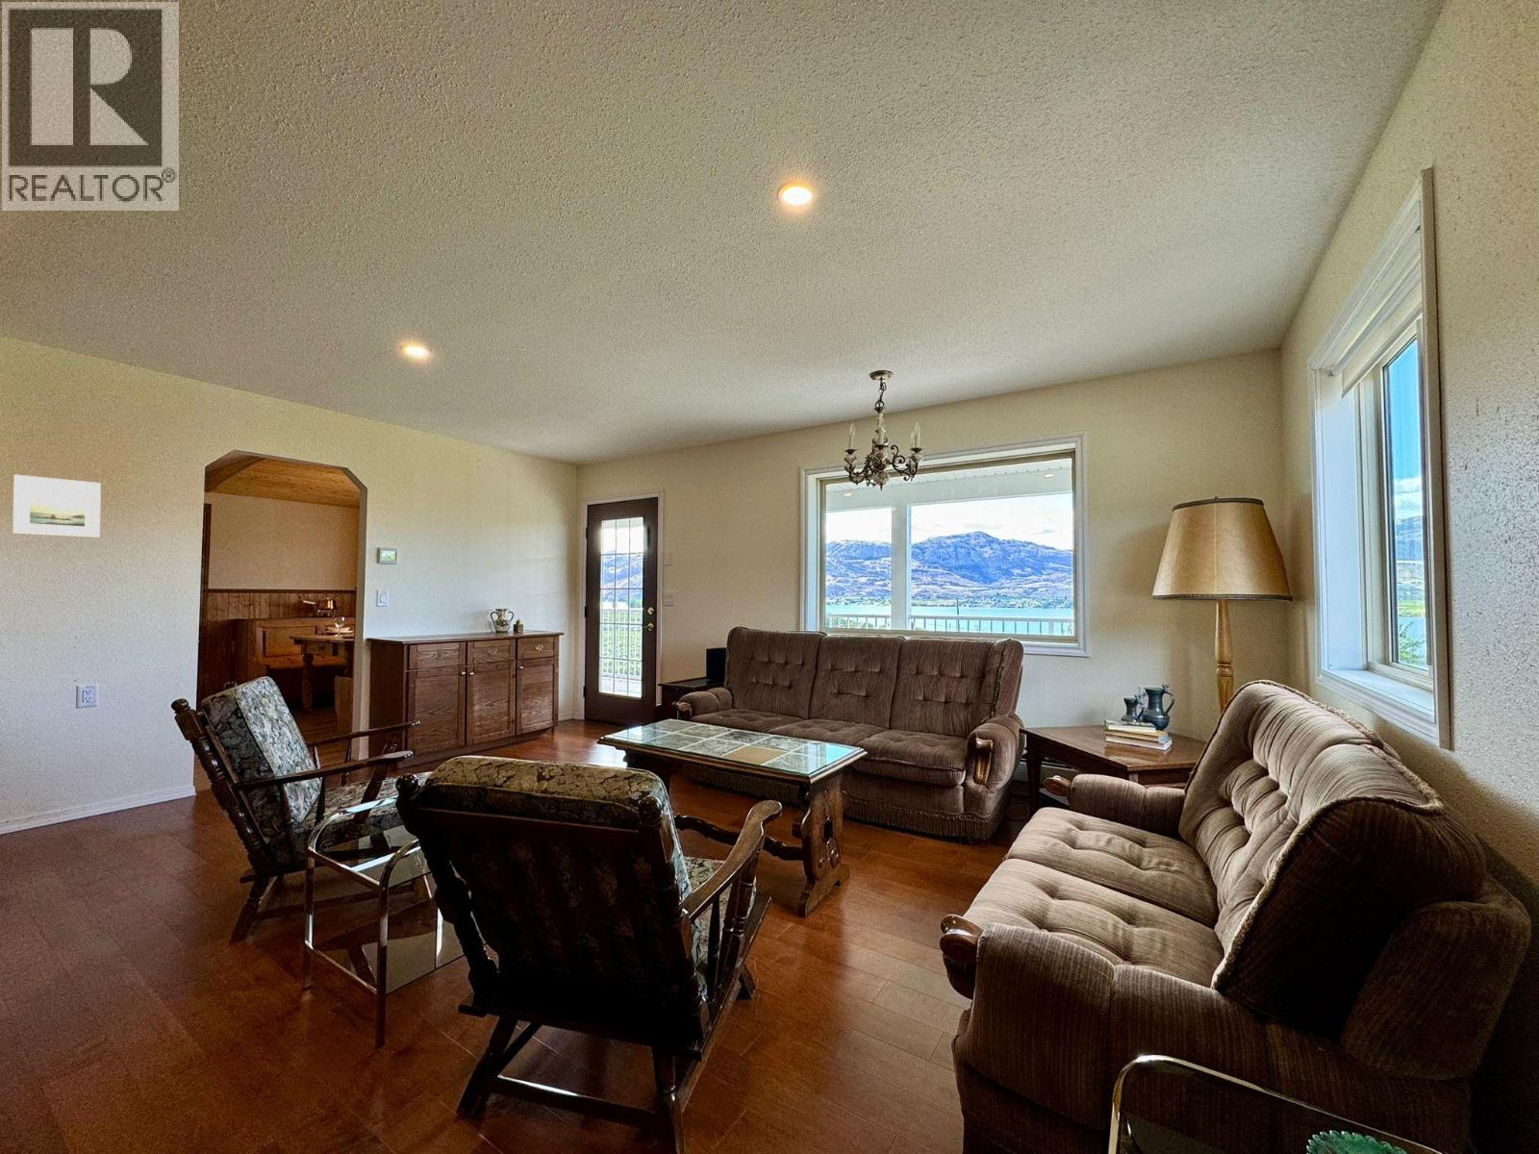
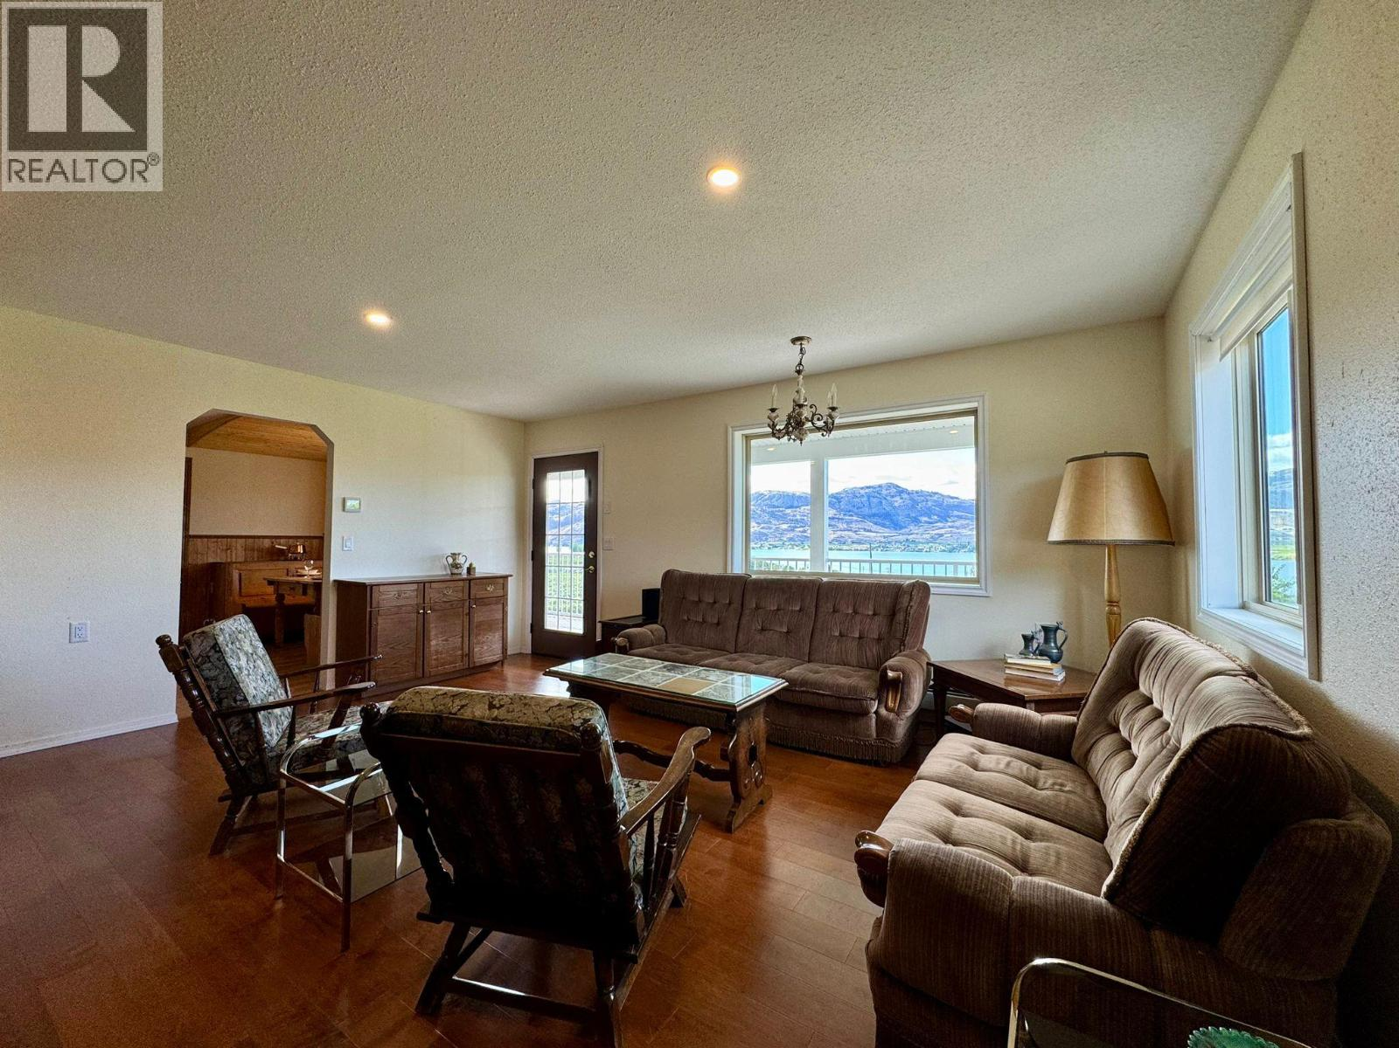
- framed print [11,474,102,538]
